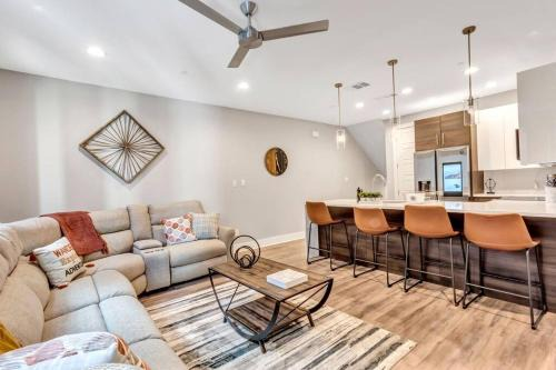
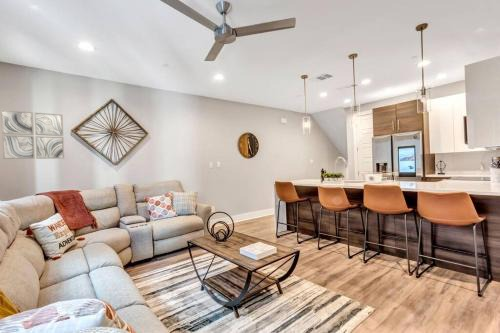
+ wall art [0,109,65,160]
